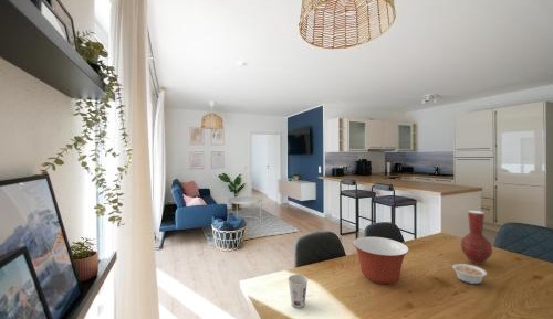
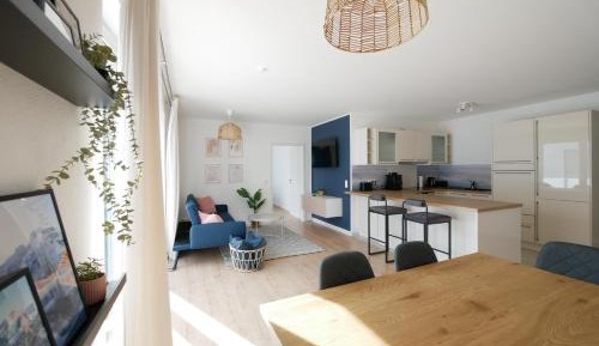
- cup [288,274,309,309]
- mixing bowl [352,236,410,285]
- vase [460,210,493,266]
- legume [446,263,488,285]
